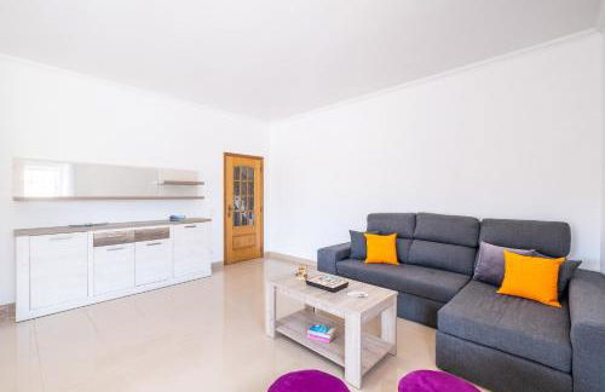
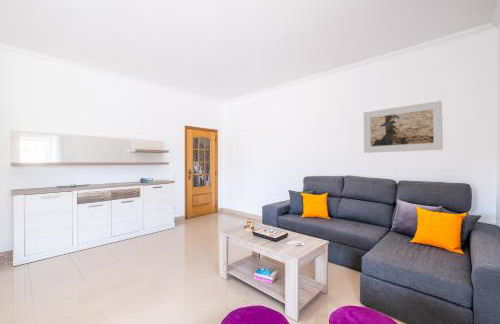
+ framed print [363,100,444,154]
